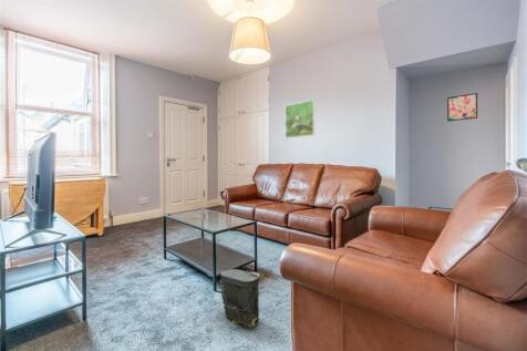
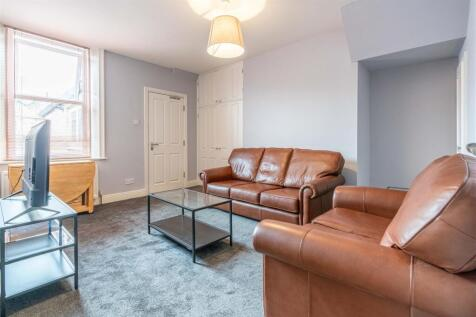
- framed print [285,99,316,140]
- bag [219,268,261,329]
- wall art [446,92,478,123]
